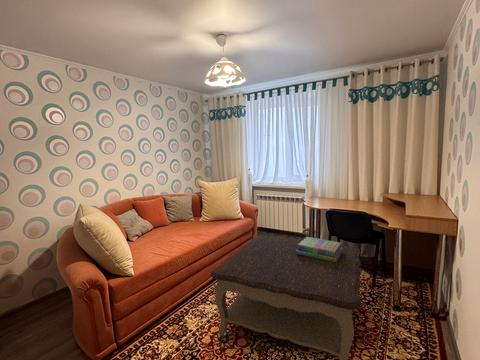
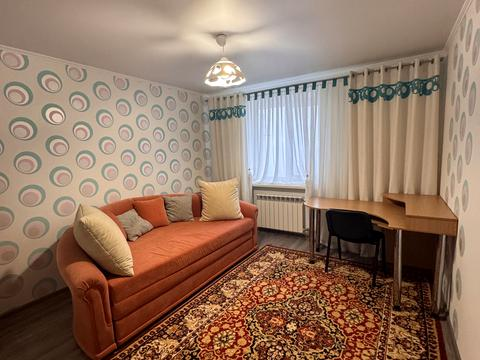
- coffee table [210,234,362,360]
- stack of books [296,236,342,262]
